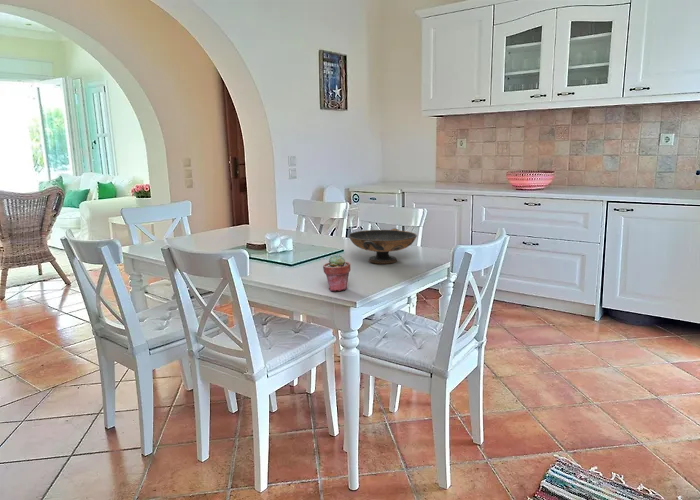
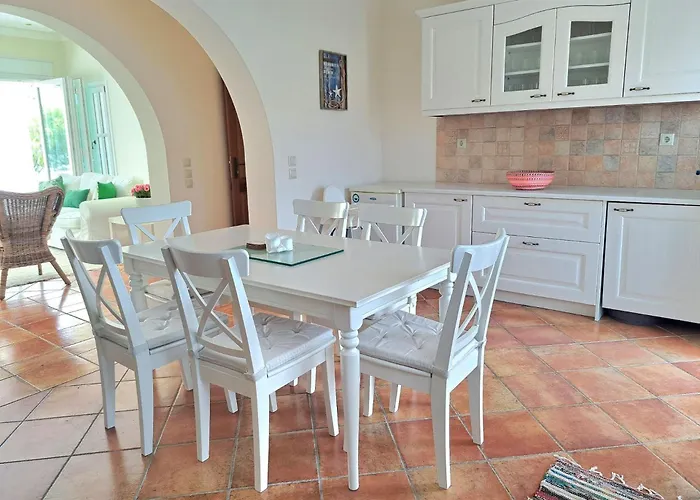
- potted succulent [322,253,351,292]
- decorative bowl [347,227,418,264]
